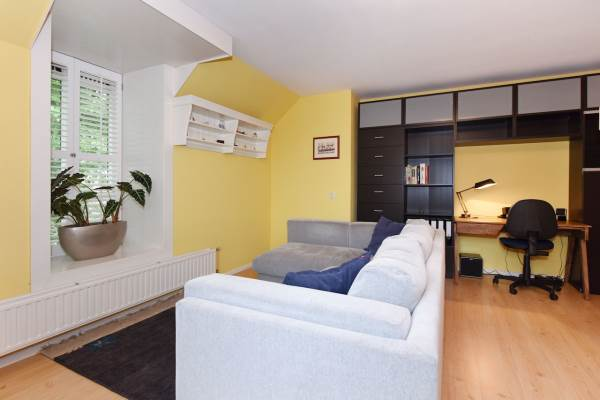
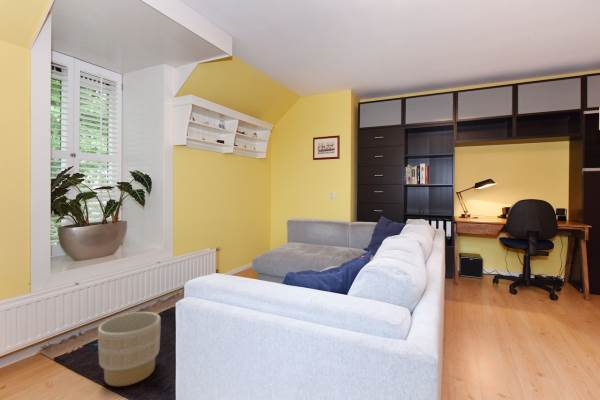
+ planter [97,311,161,387]
